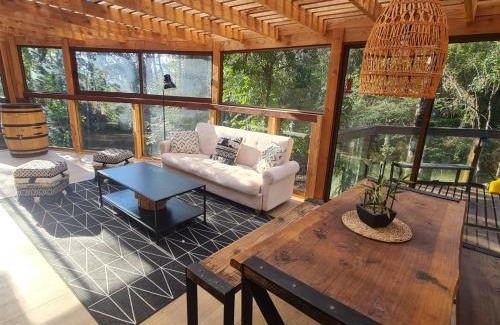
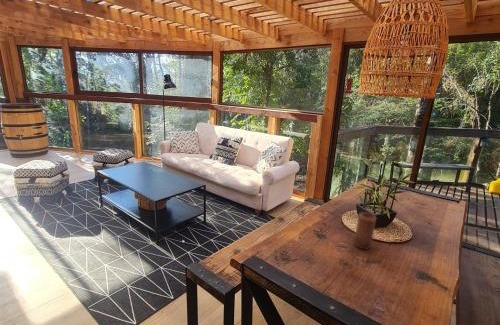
+ candle [353,211,377,251]
